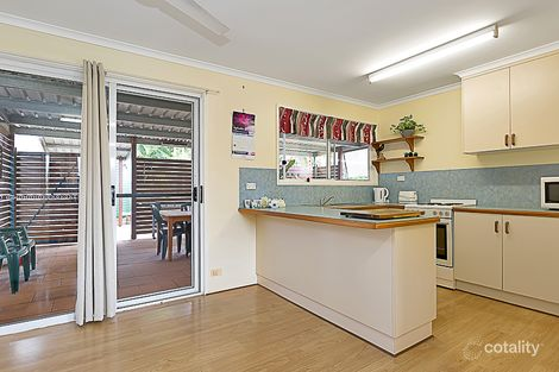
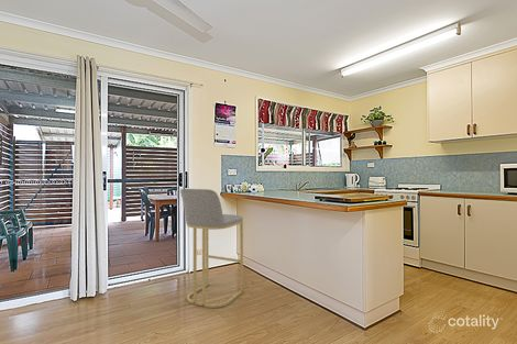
+ bar stool [179,188,244,309]
